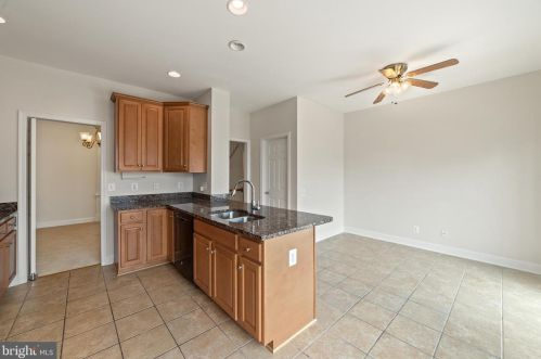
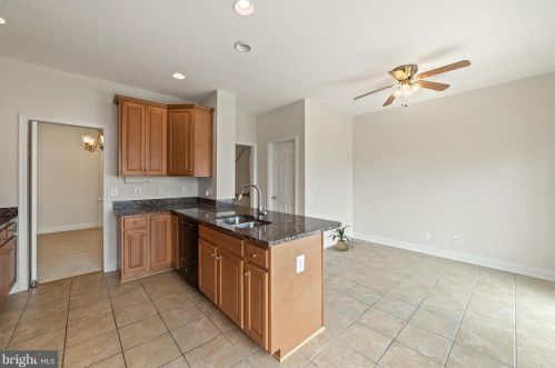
+ house plant [327,225,355,252]
